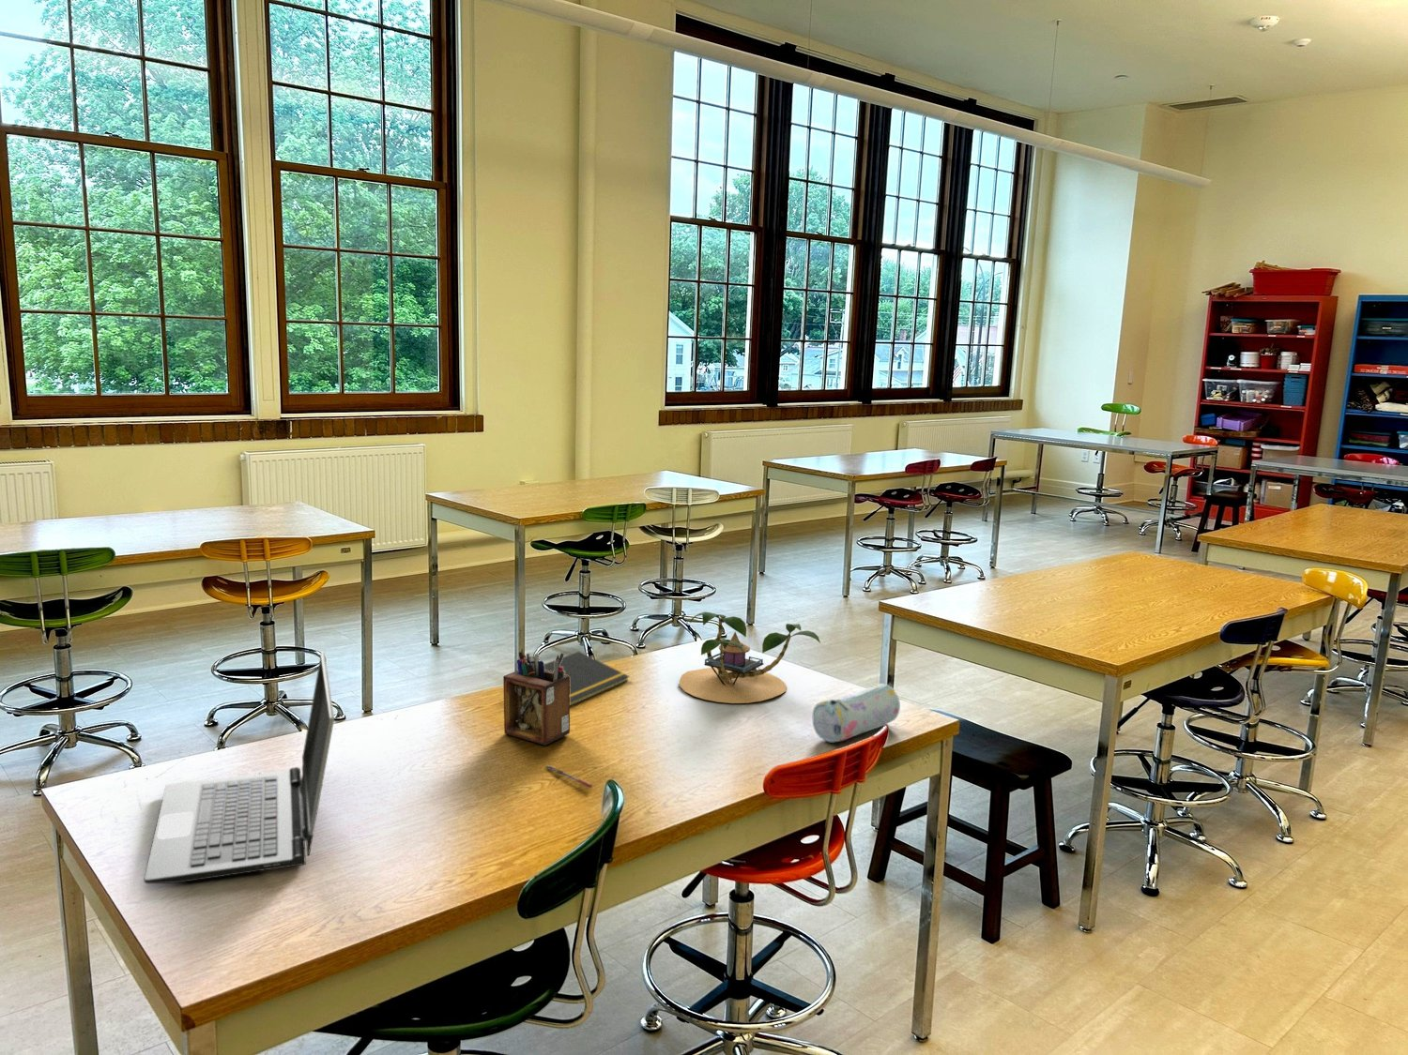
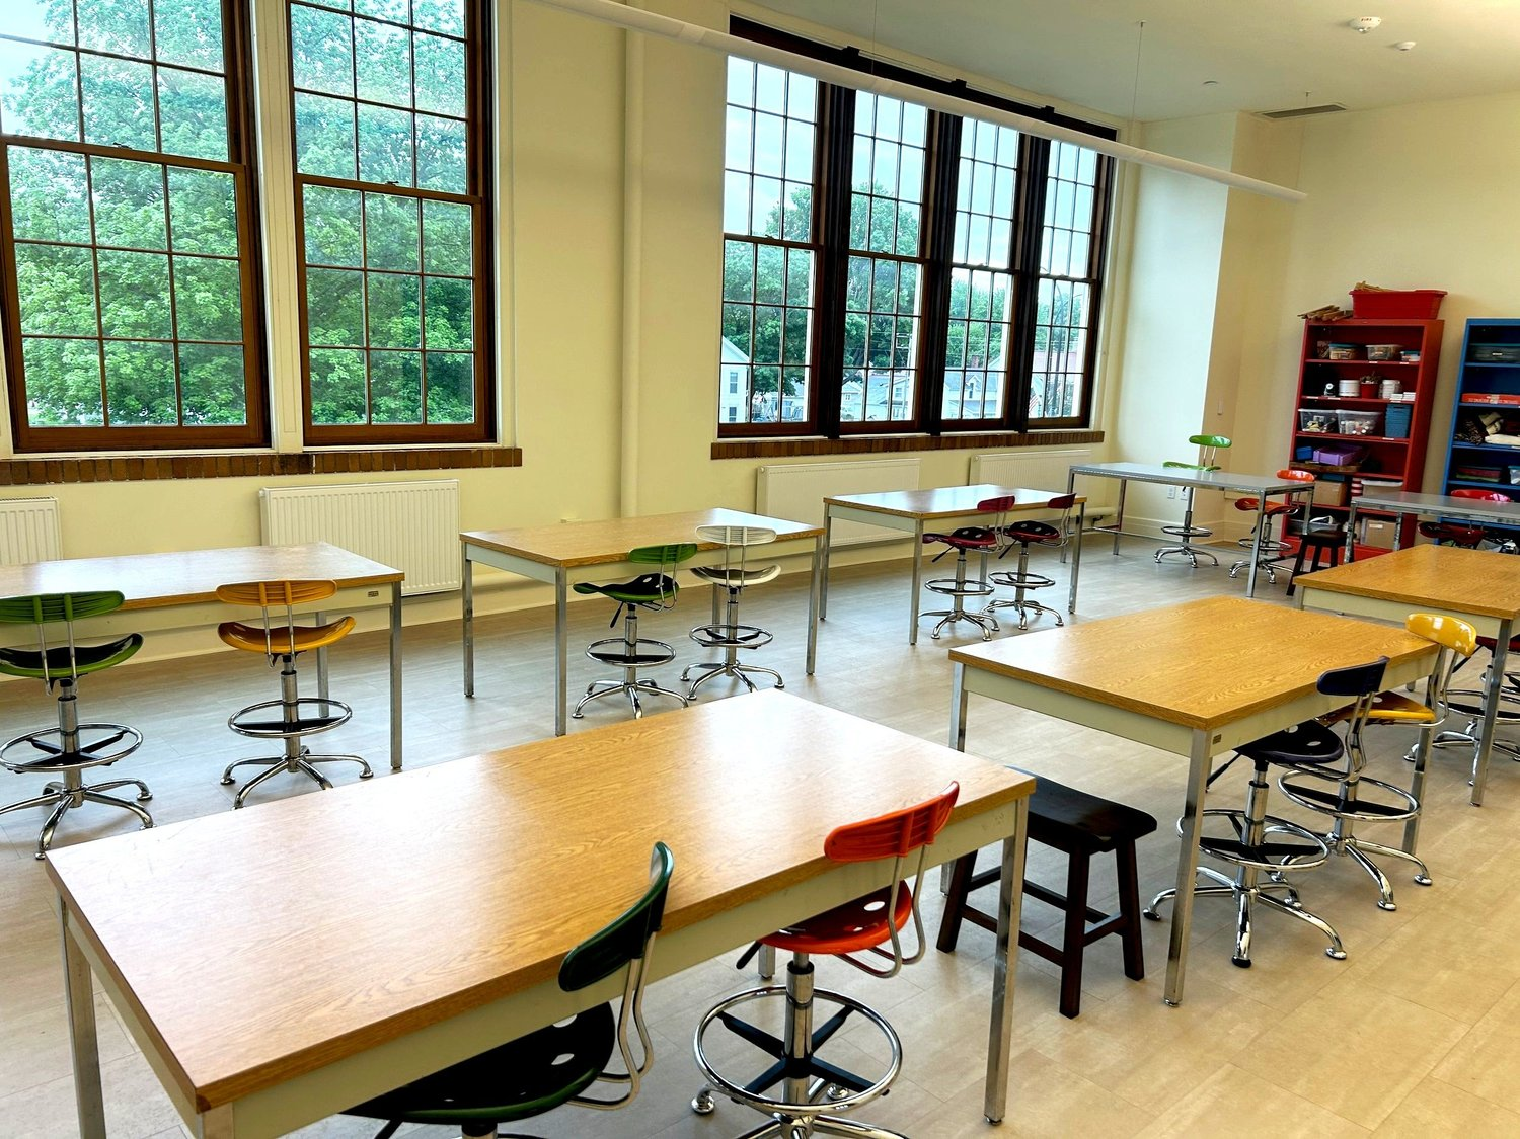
- plant [679,611,822,705]
- desk organizer [502,648,571,747]
- laptop computer [144,652,335,884]
- pen [545,765,593,789]
- notepad [543,651,631,707]
- pencil case [812,683,901,744]
